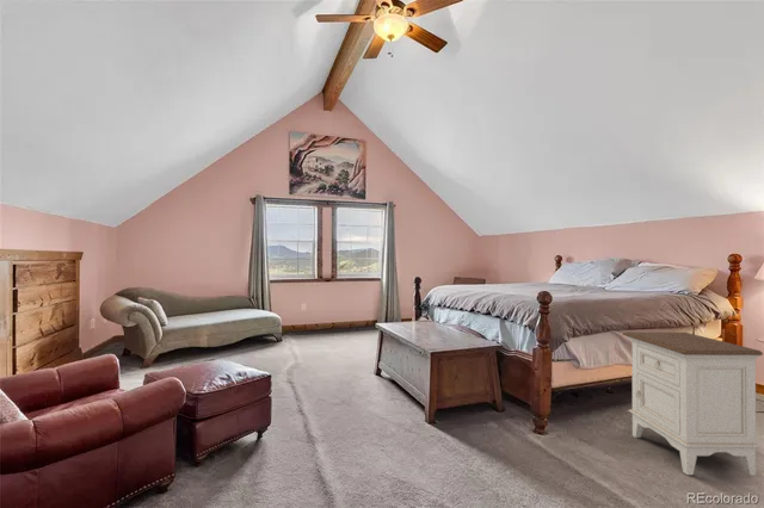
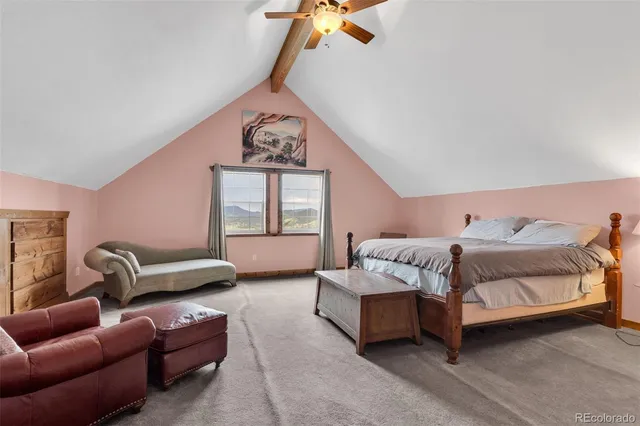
- nightstand [621,330,764,477]
